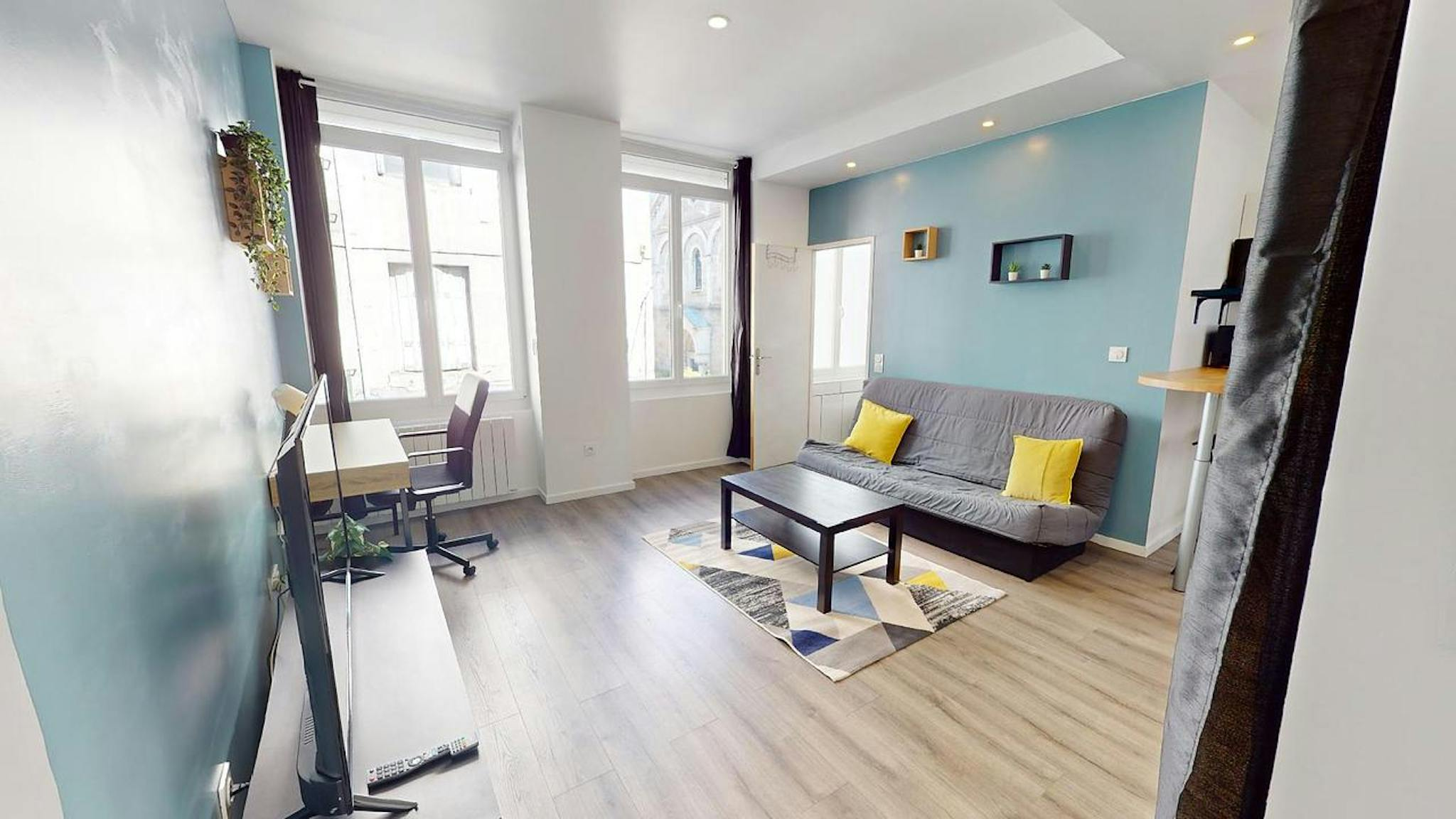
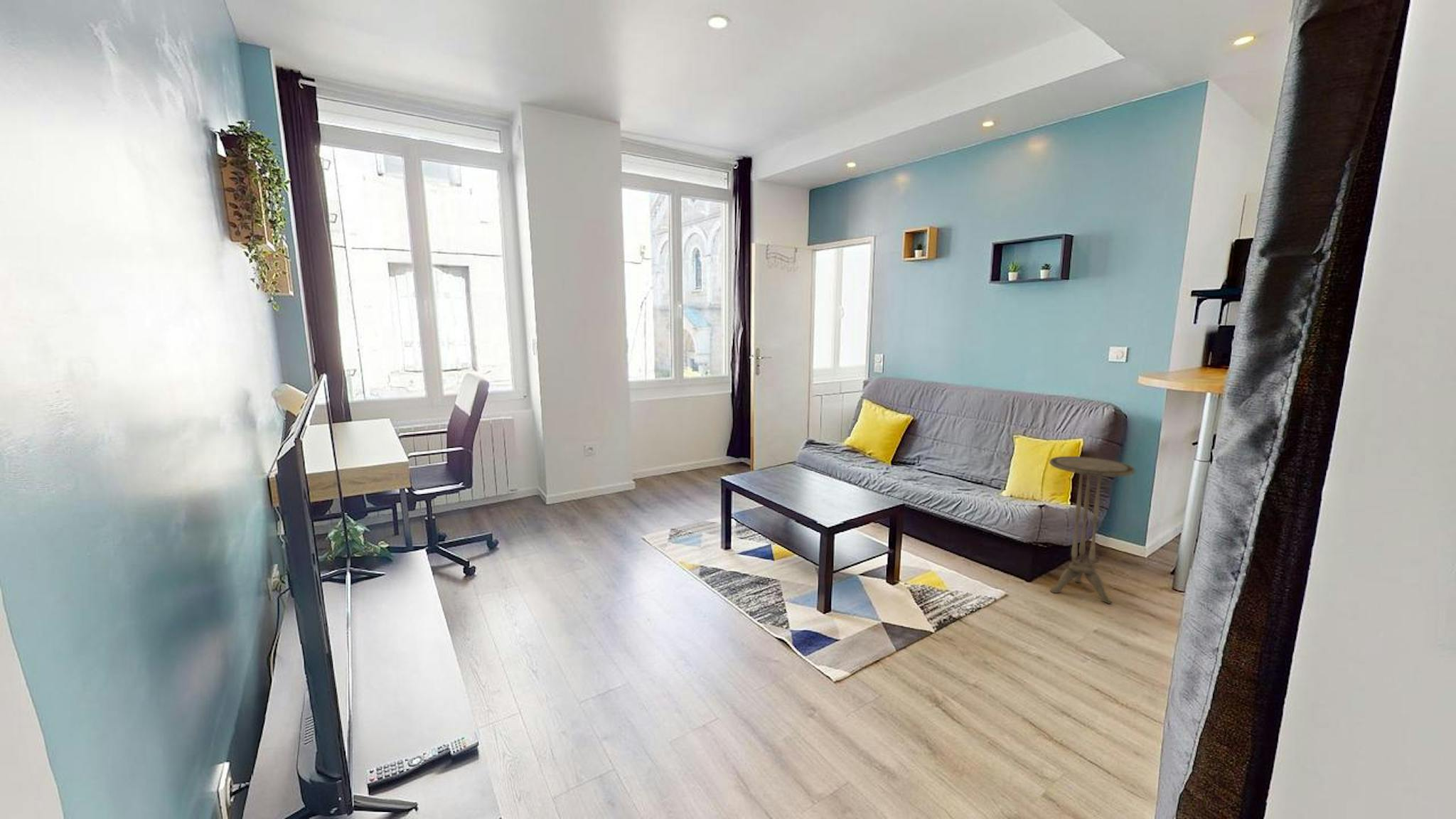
+ side table [1049,456,1136,604]
